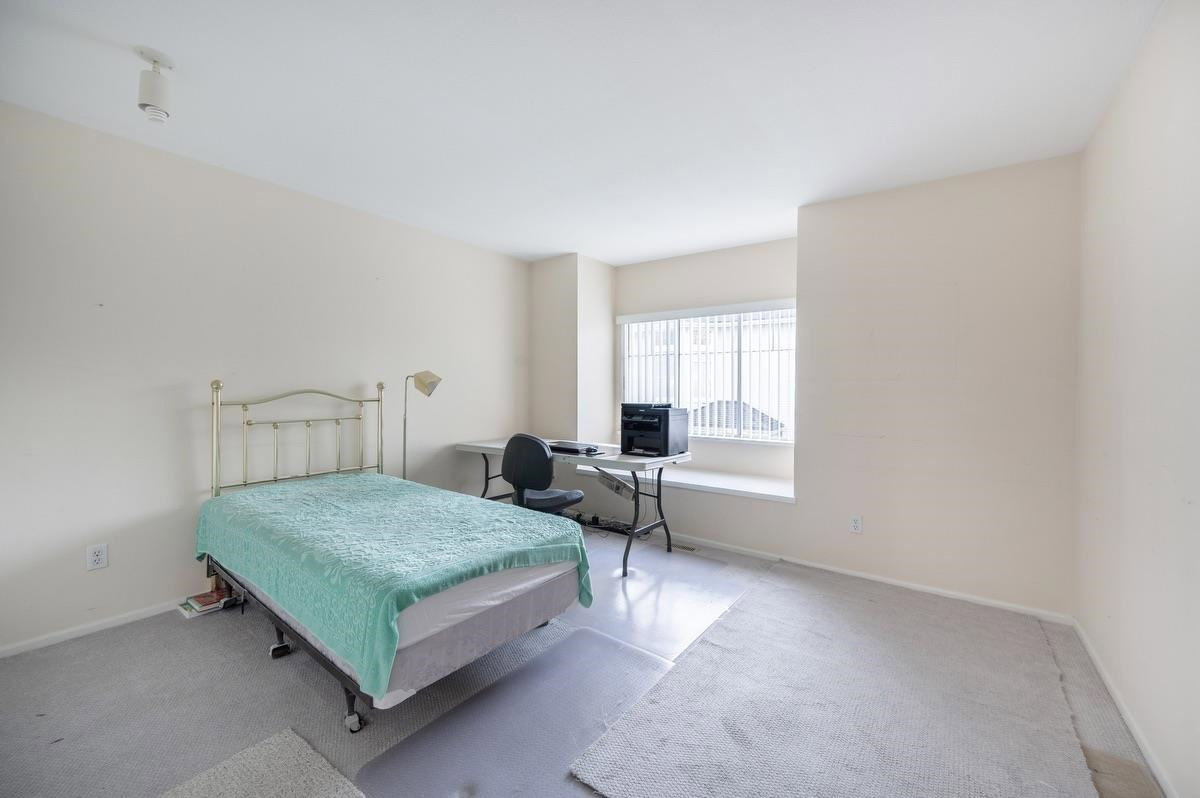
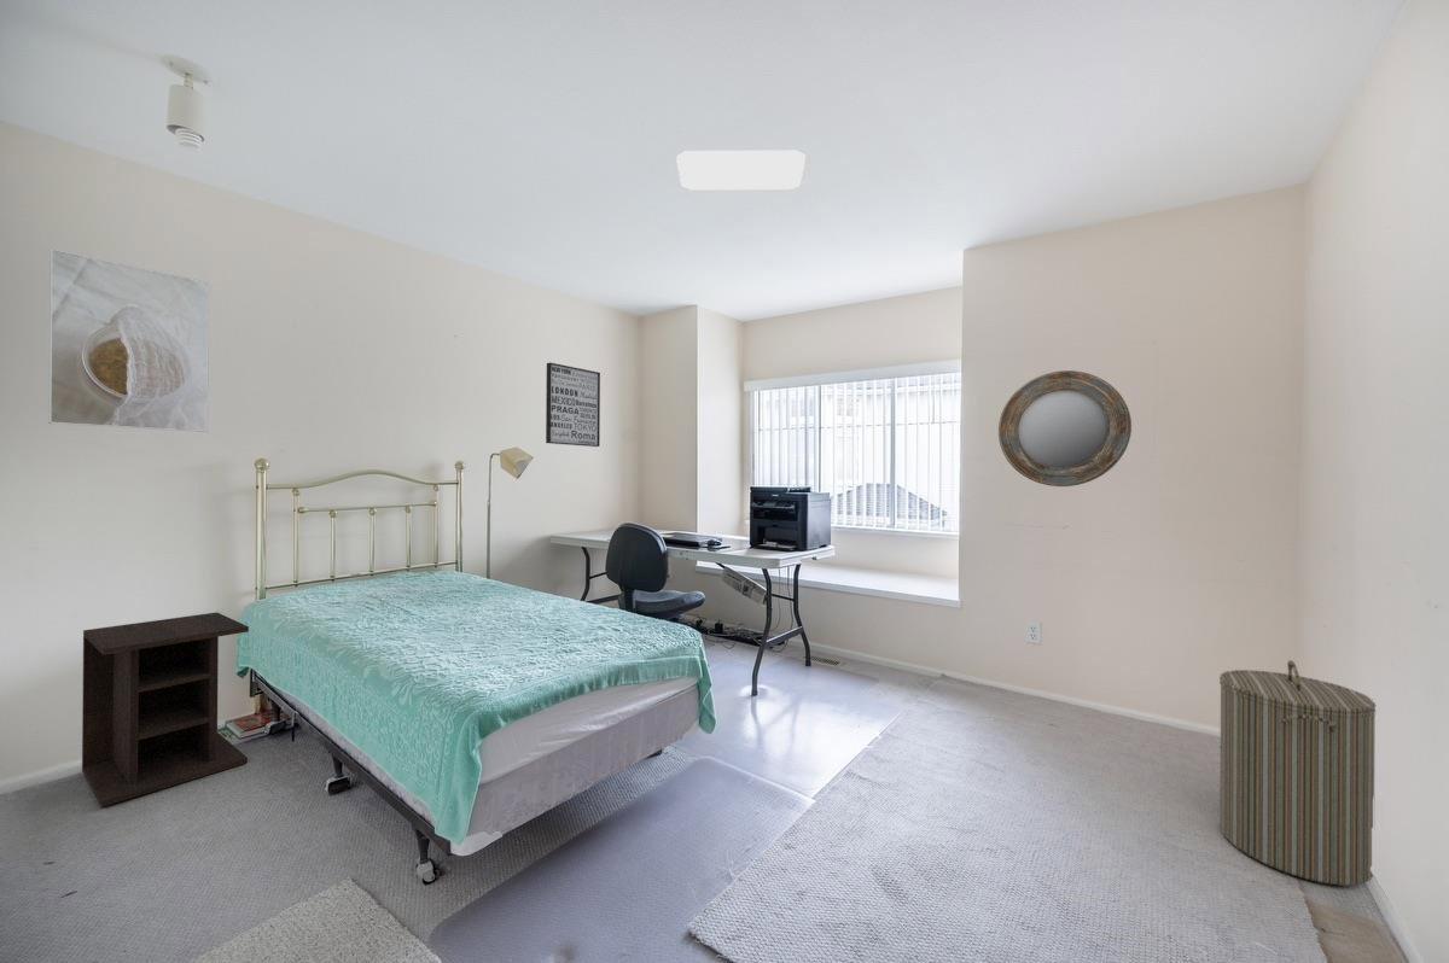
+ ceiling light [675,150,807,191]
+ wall art [545,362,601,448]
+ nightstand [81,612,250,809]
+ laundry hamper [1218,659,1377,887]
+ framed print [47,247,210,433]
+ home mirror [997,369,1133,488]
